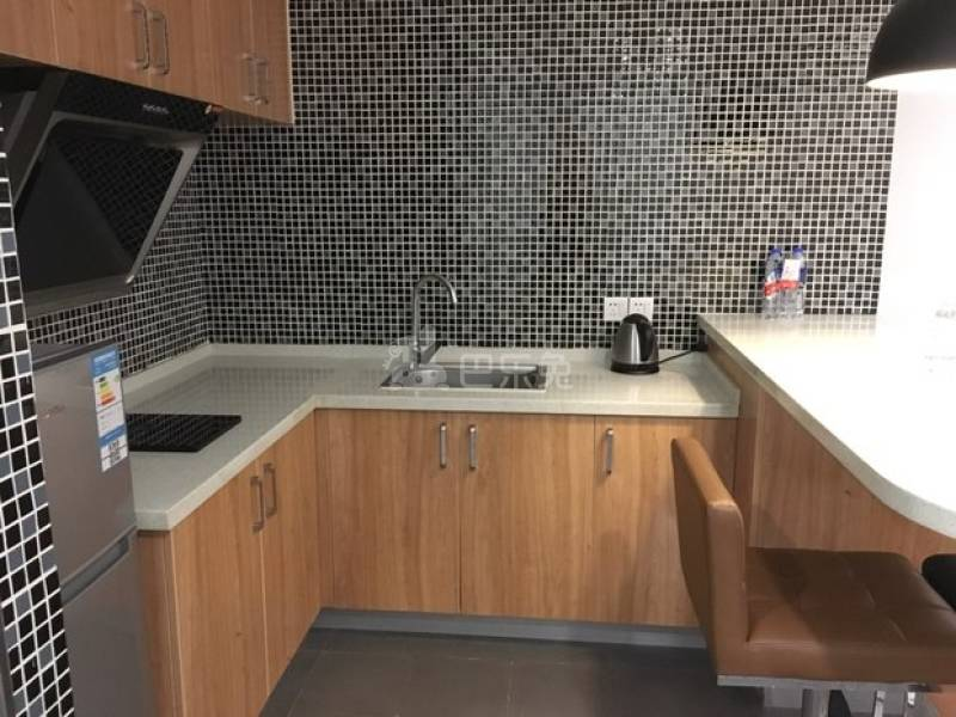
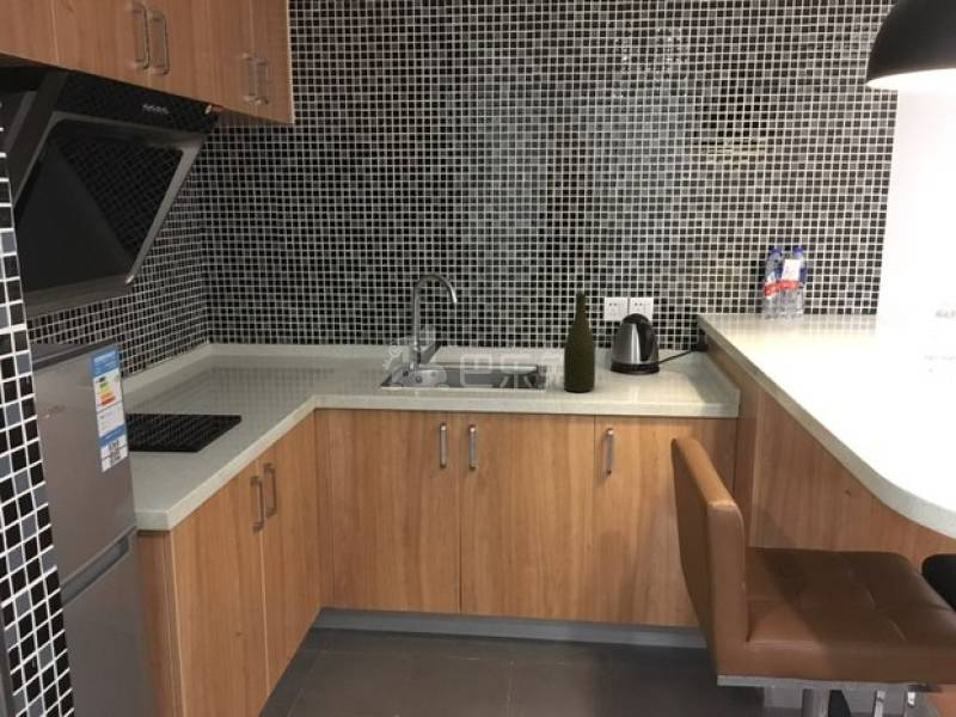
+ bottle [563,292,596,393]
